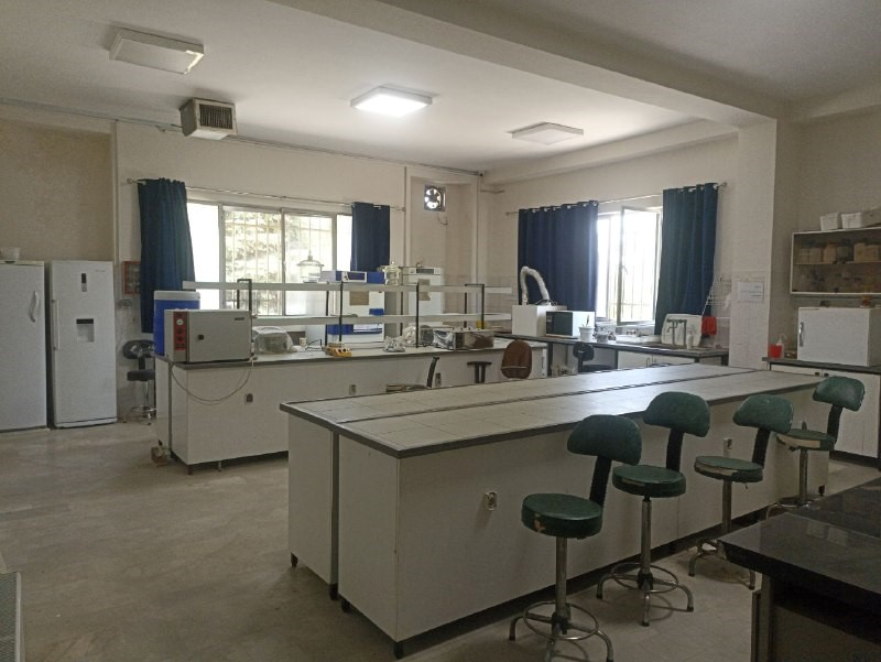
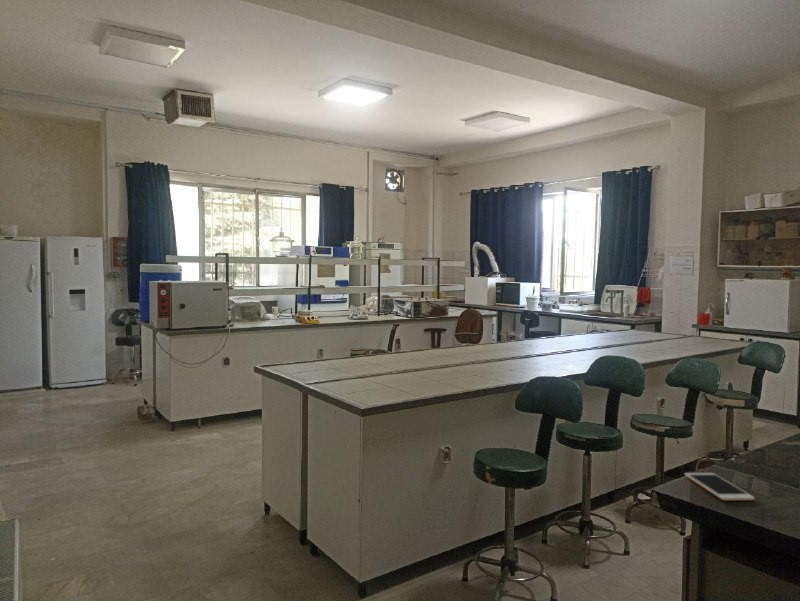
+ cell phone [683,472,756,501]
